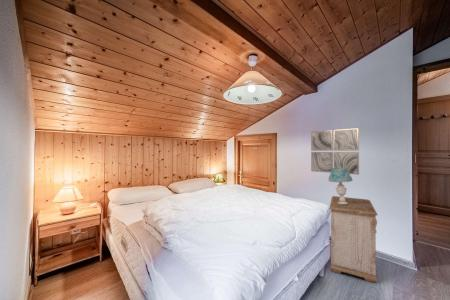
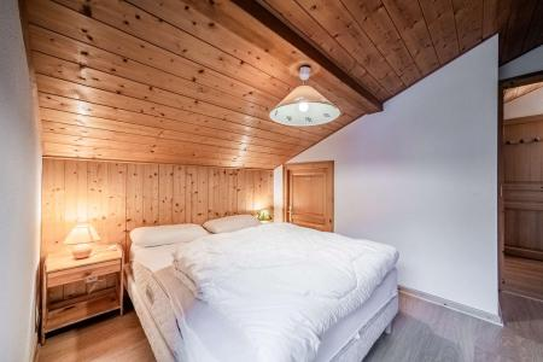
- table lamp [328,167,353,204]
- wall art [310,127,360,176]
- nightstand [328,195,379,284]
